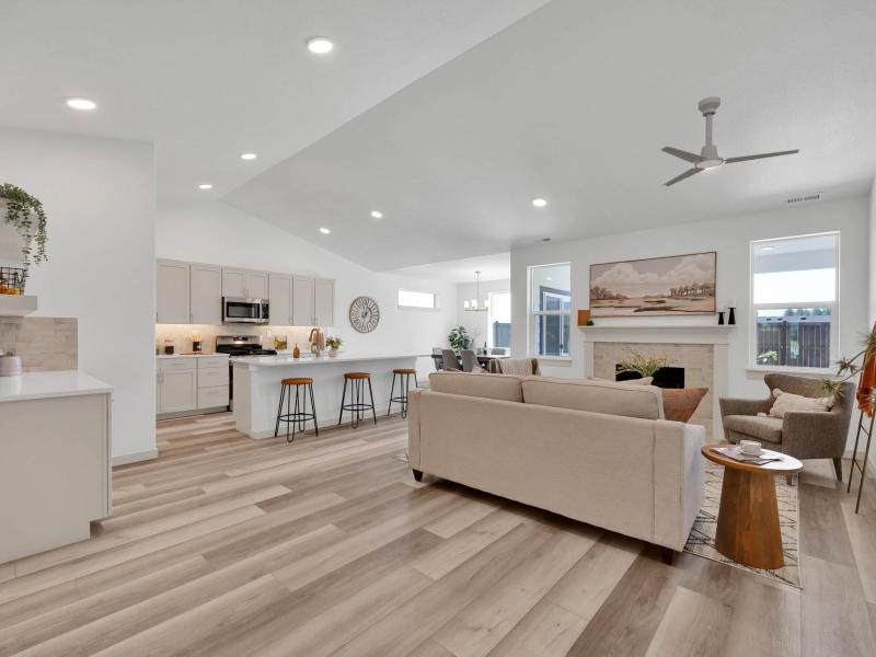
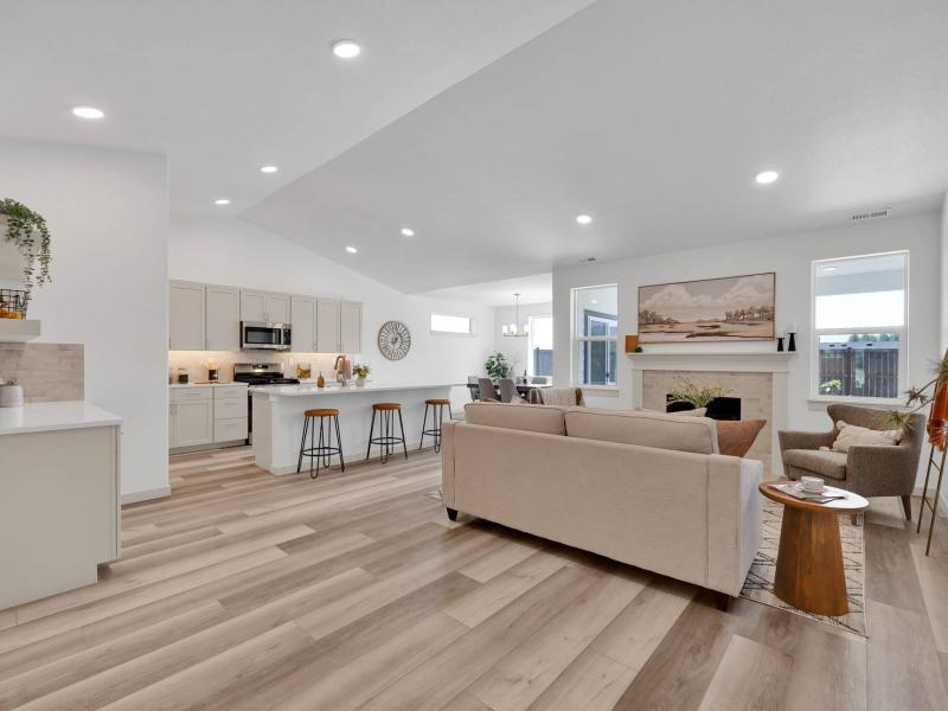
- ceiling fan [660,95,802,187]
